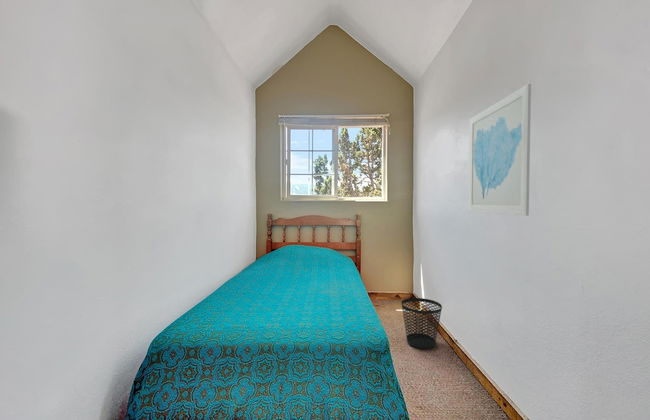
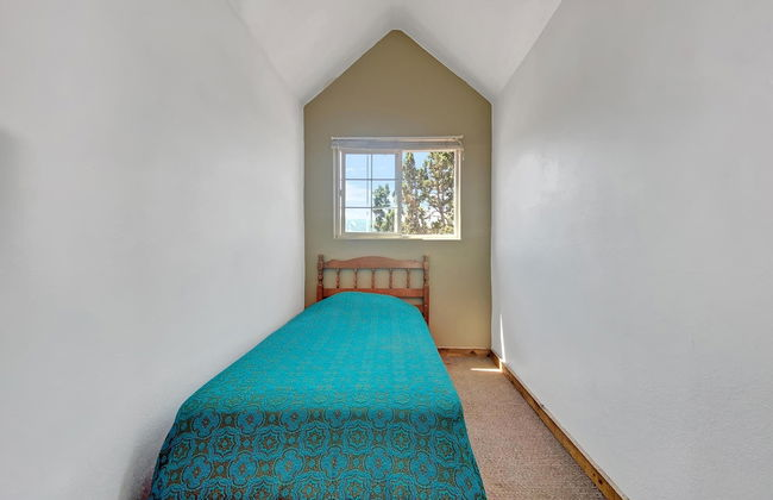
- wastebasket [401,297,443,350]
- wall art [468,83,532,217]
